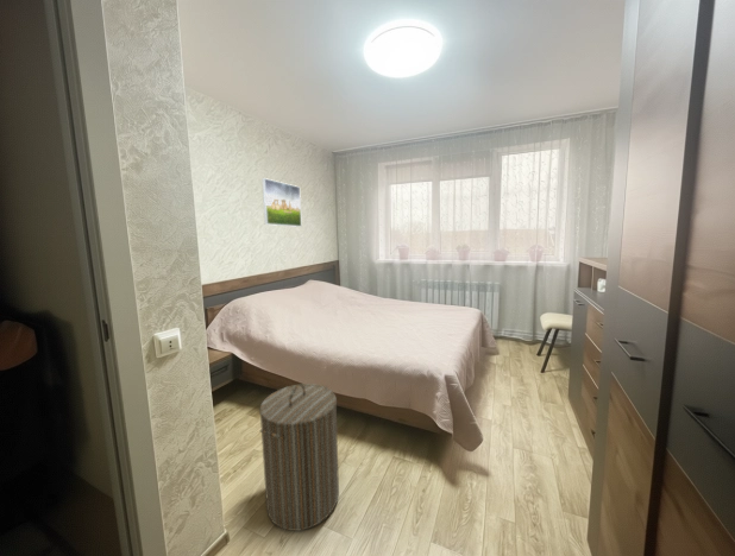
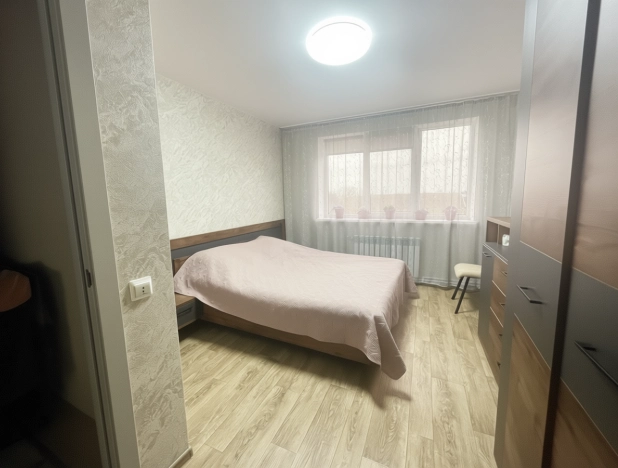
- laundry hamper [258,383,340,532]
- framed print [260,177,303,228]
